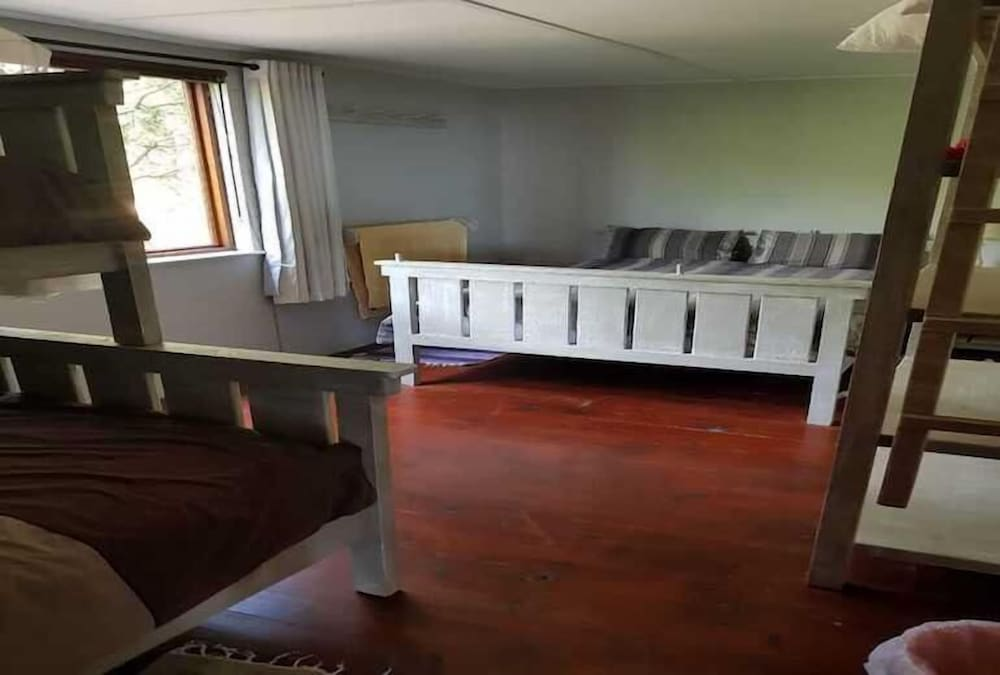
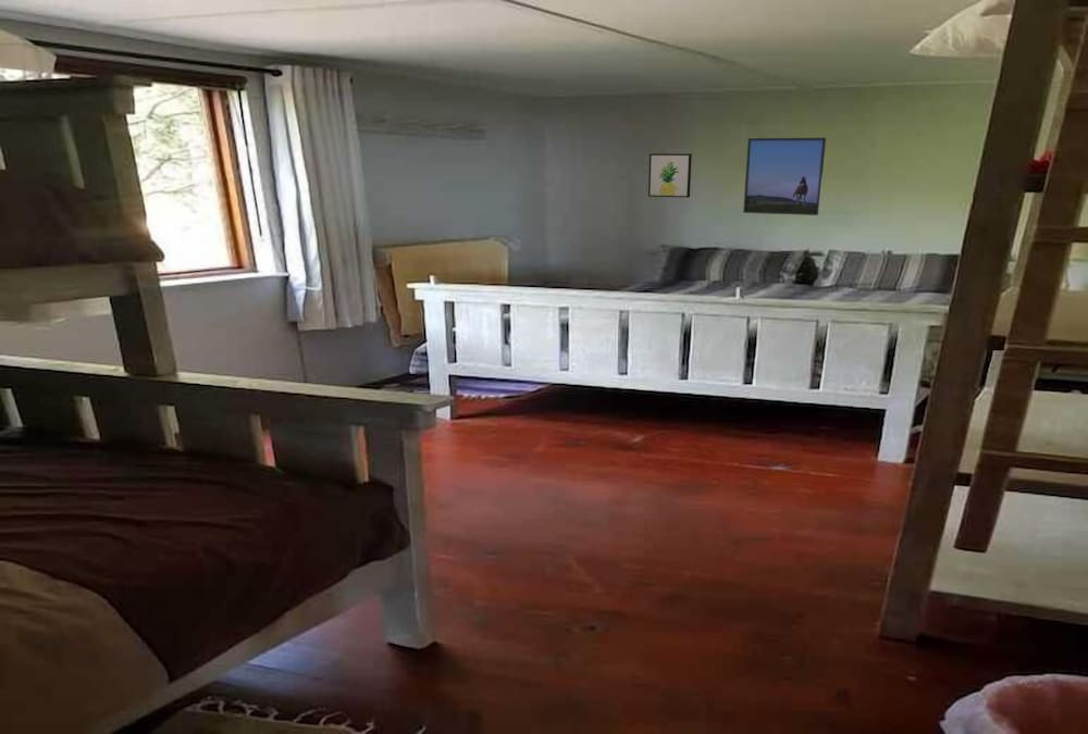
+ wall art [647,152,693,199]
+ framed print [742,137,827,216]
